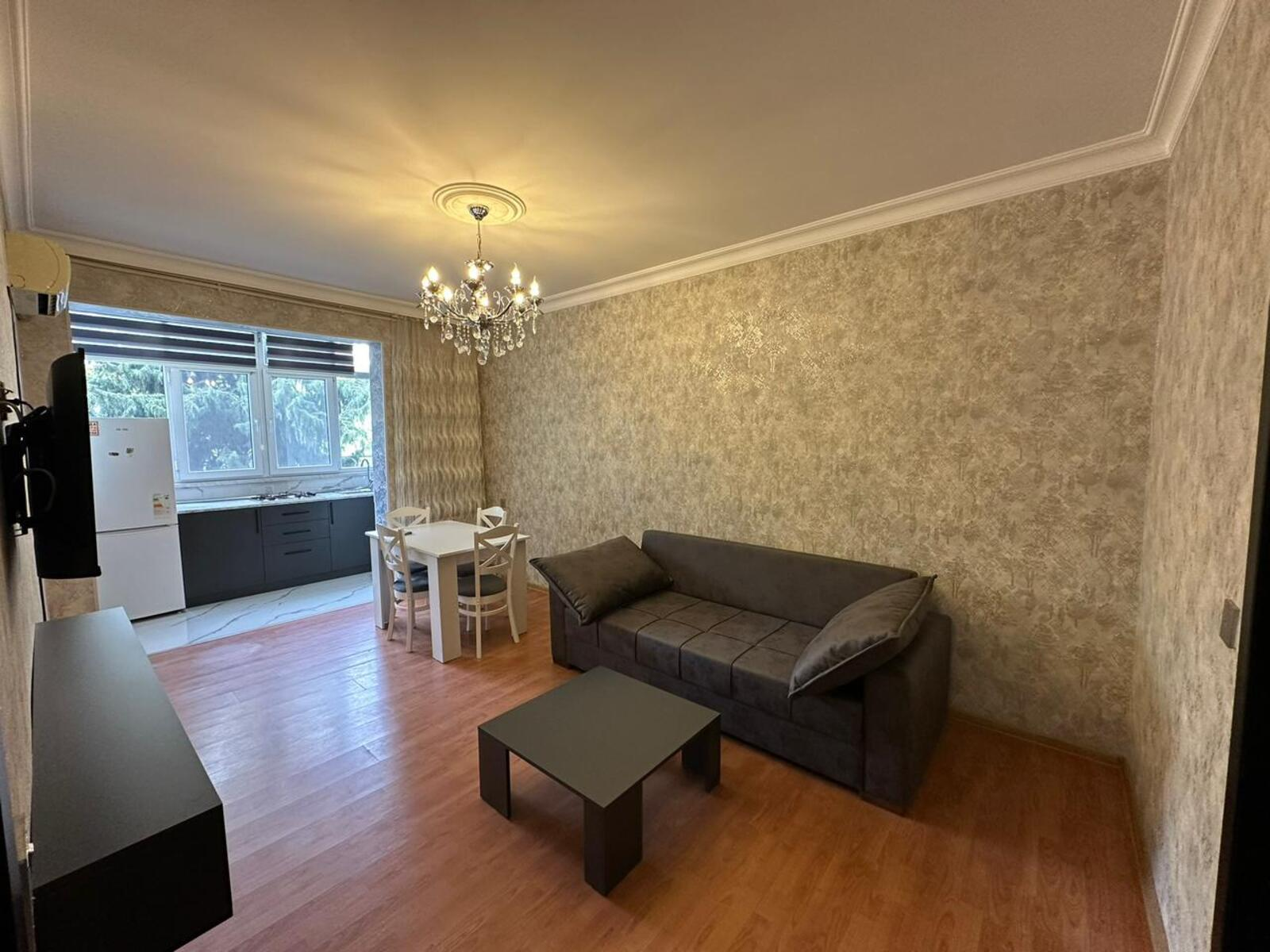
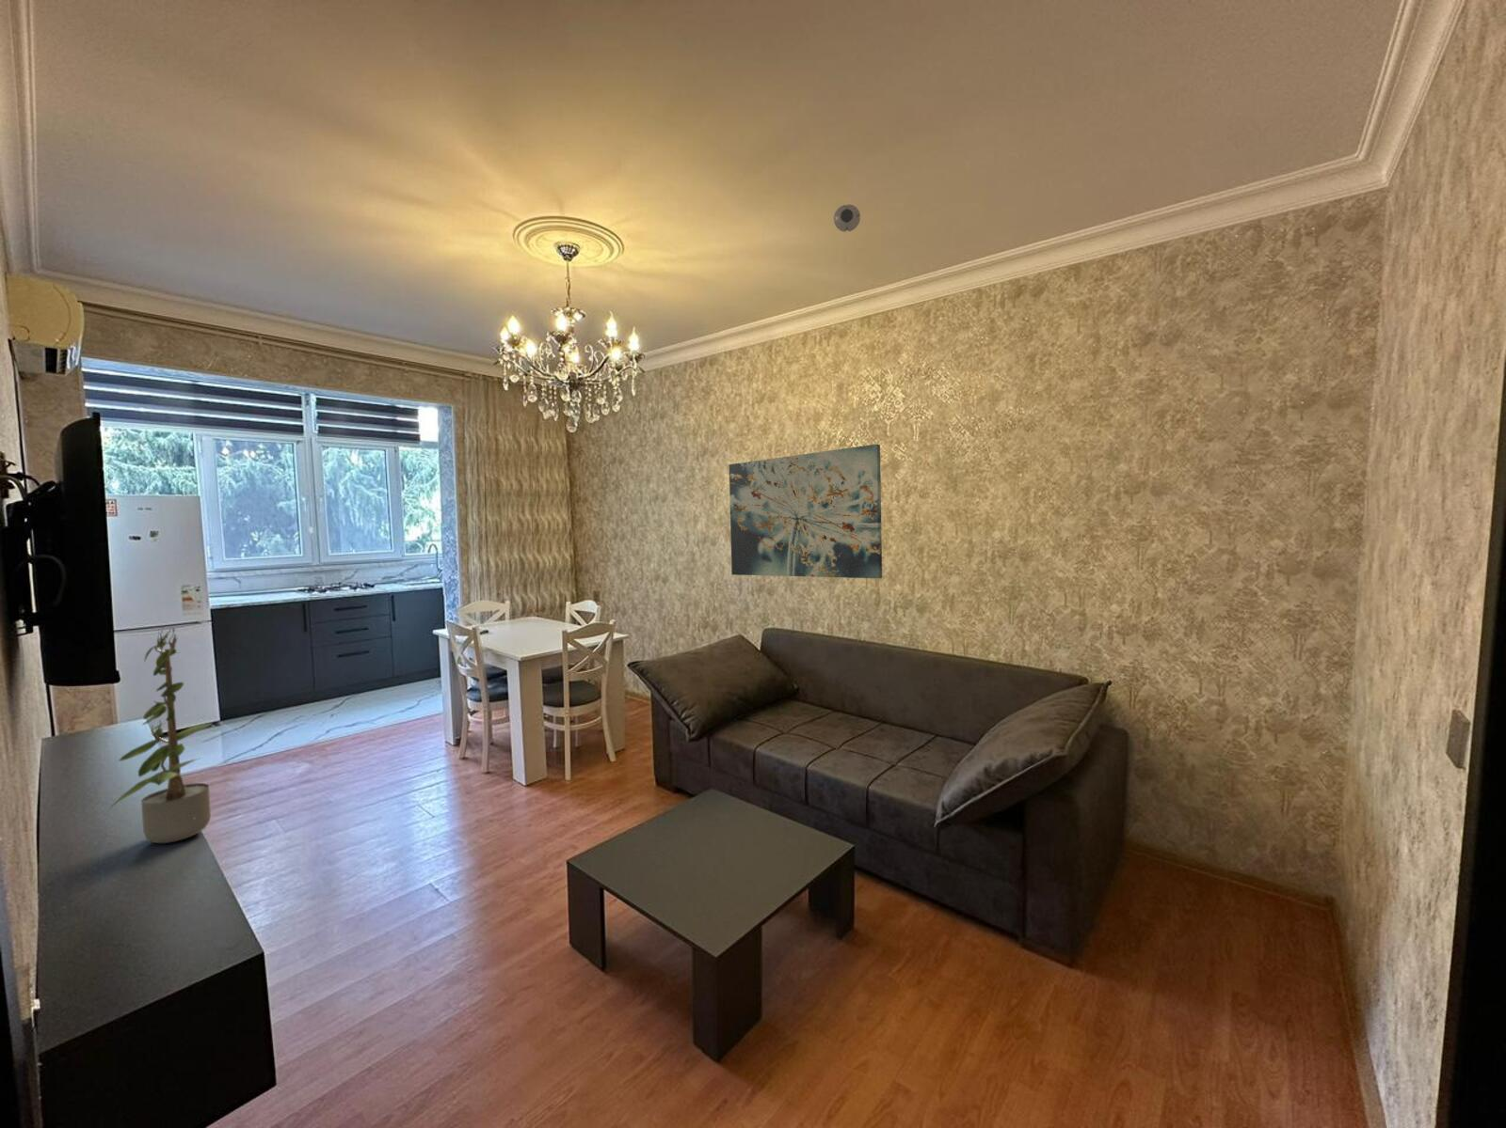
+ wall art [728,443,883,579]
+ smoke detector [832,204,861,233]
+ potted plant [107,627,213,844]
